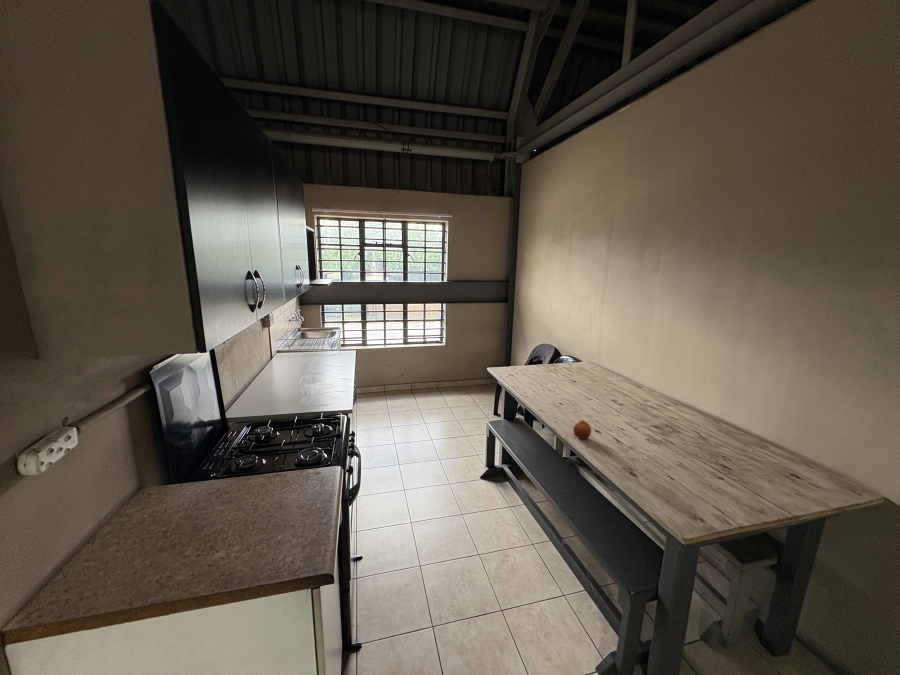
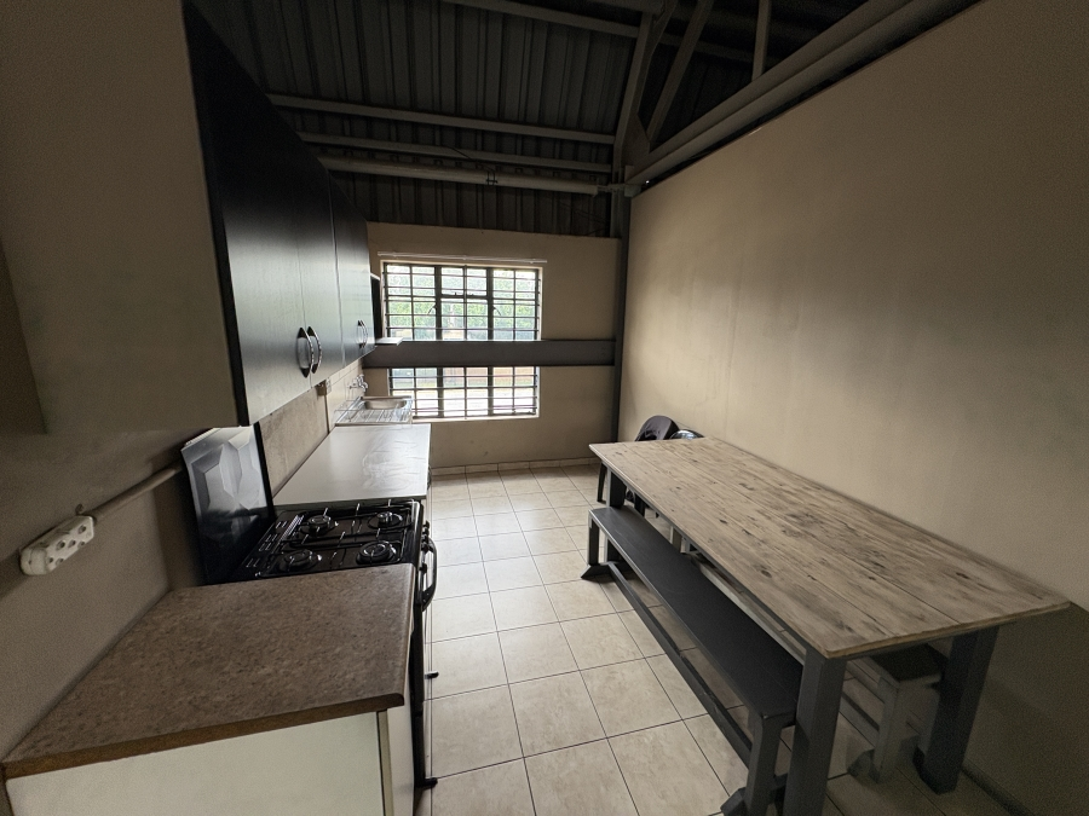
- fruit [572,419,592,440]
